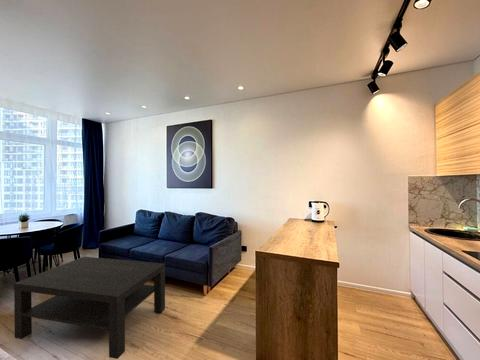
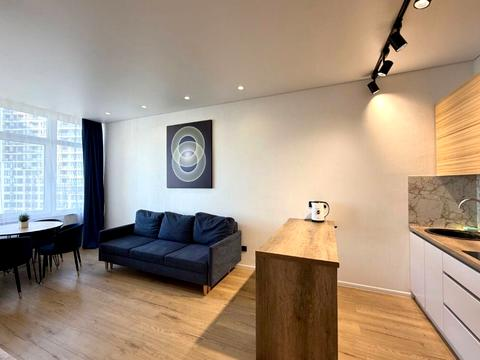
- coffee table [13,256,166,360]
